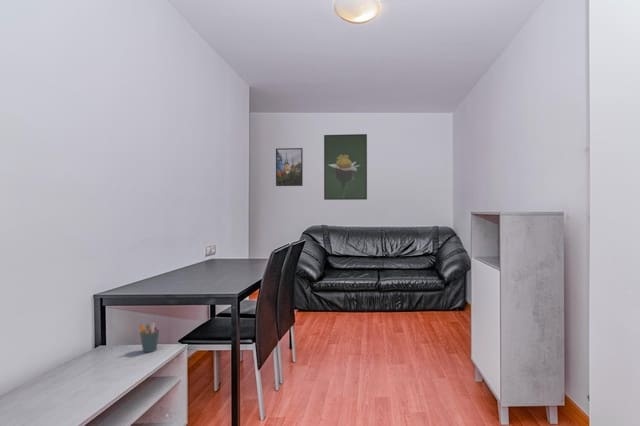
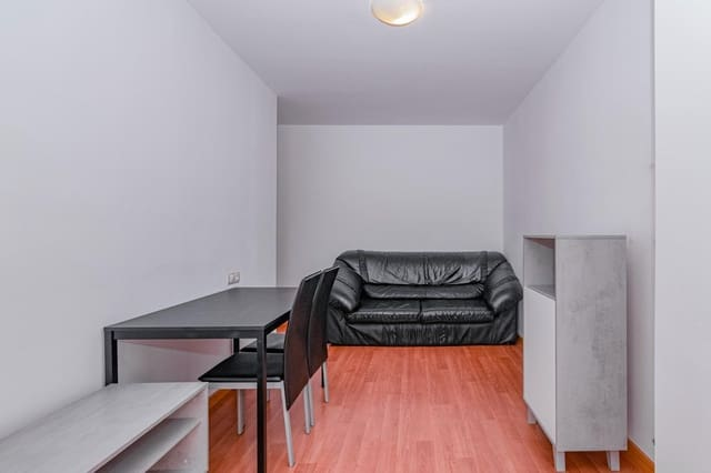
- pen holder [138,322,160,353]
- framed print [275,147,304,187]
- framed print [323,133,368,201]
